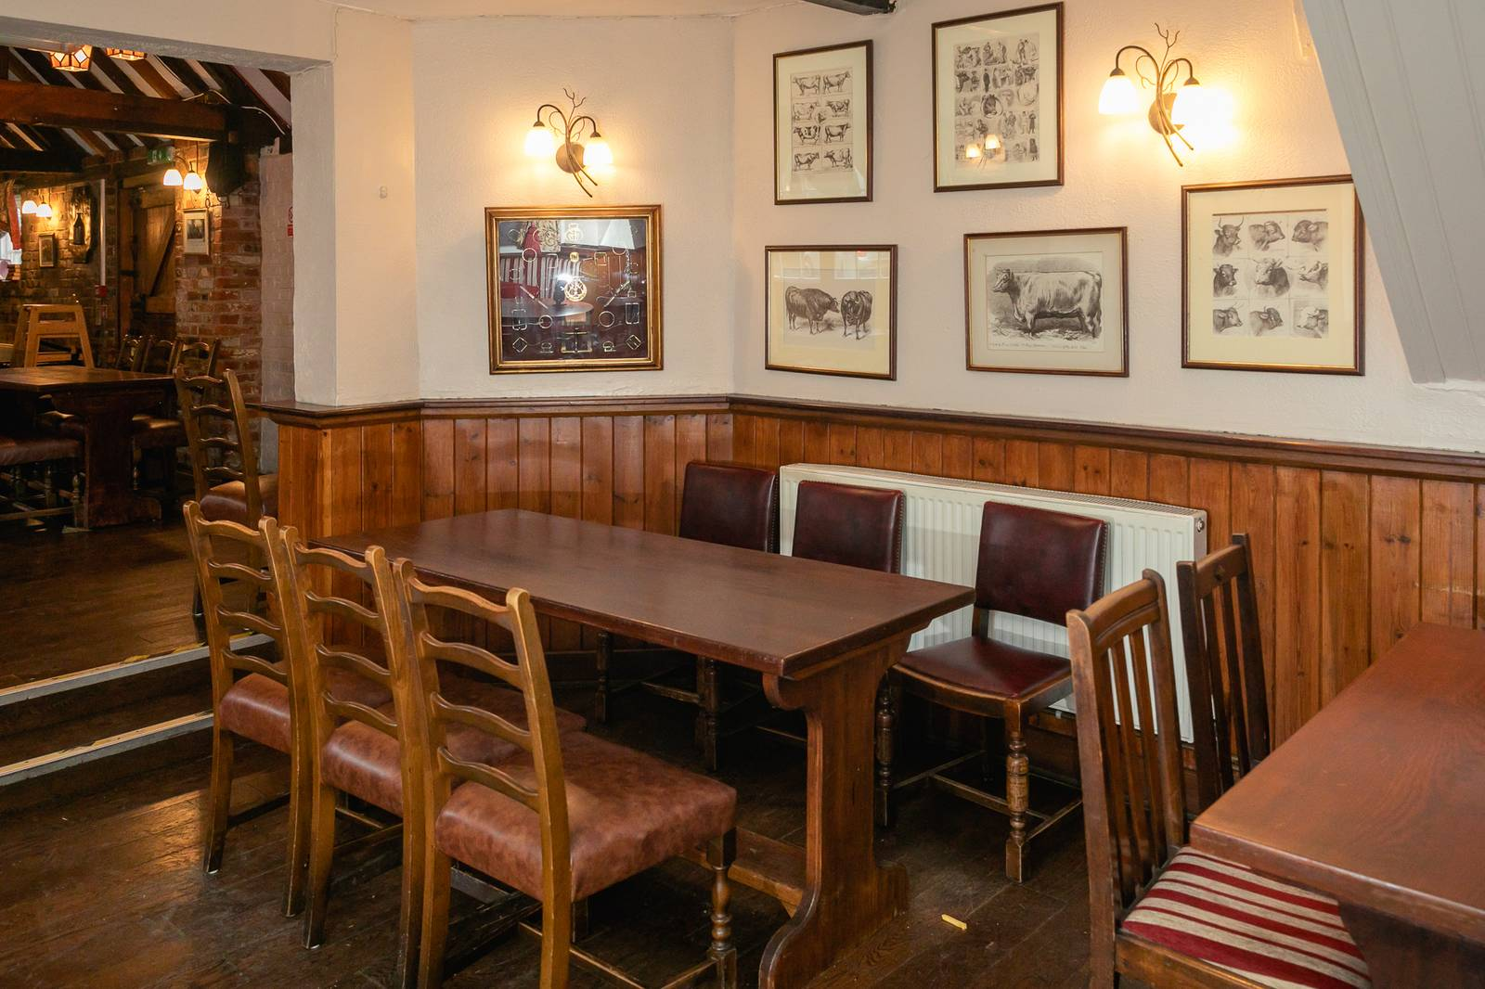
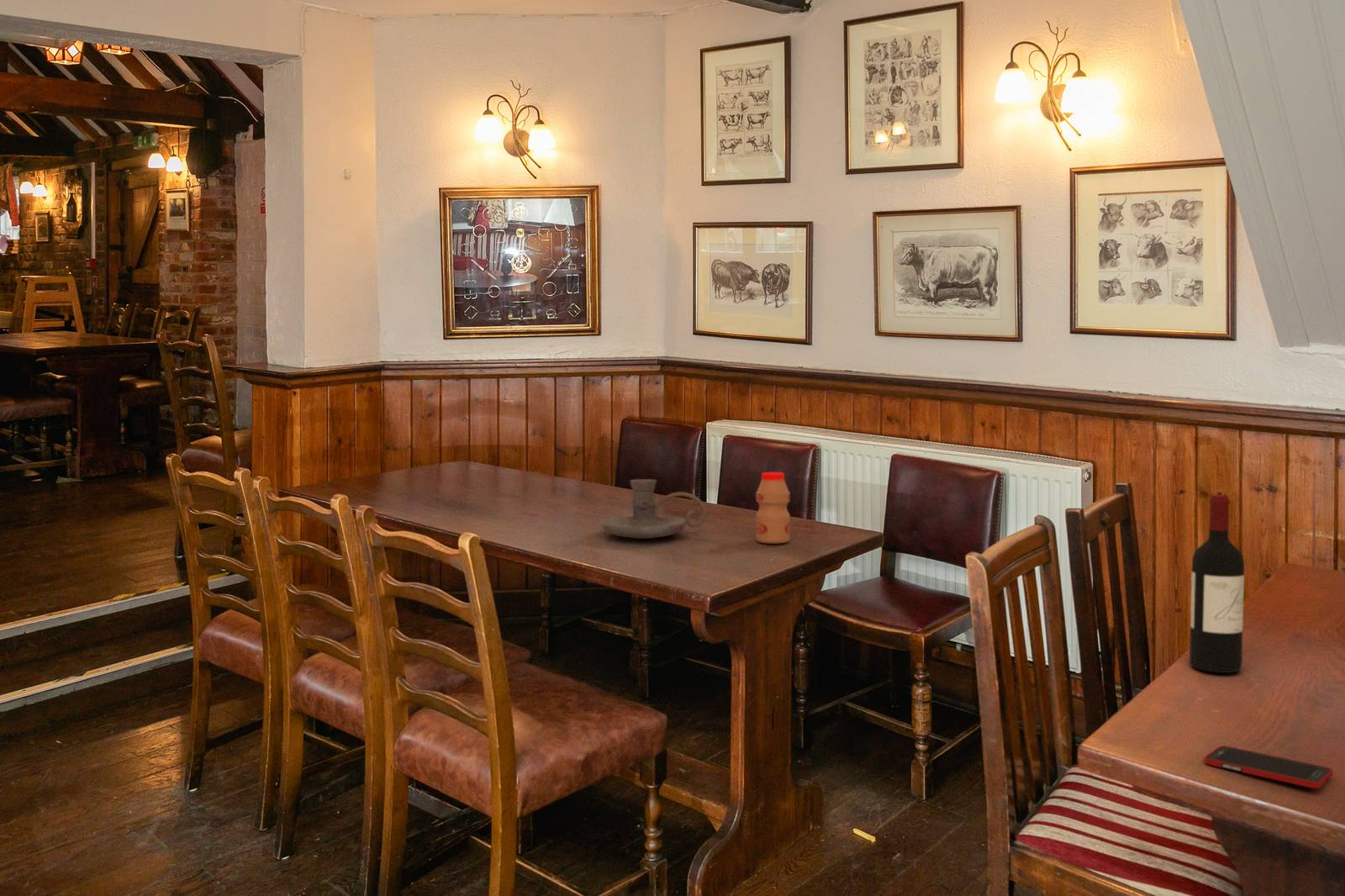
+ wine bottle [1189,494,1245,674]
+ candle holder [600,478,707,540]
+ bottle [755,472,791,544]
+ cell phone [1204,745,1333,789]
